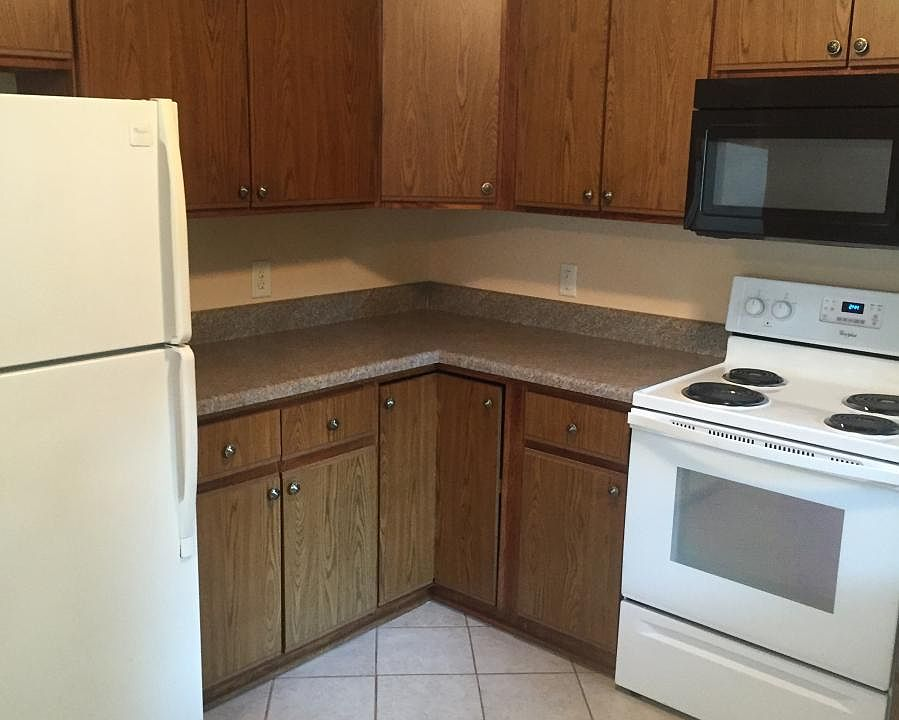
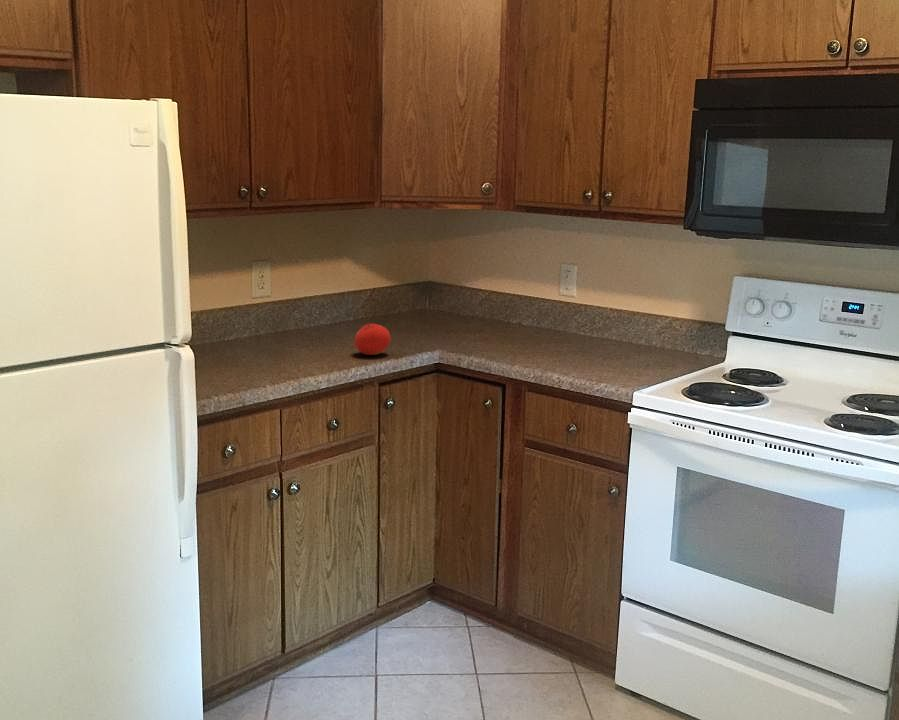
+ fruit [353,321,392,356]
